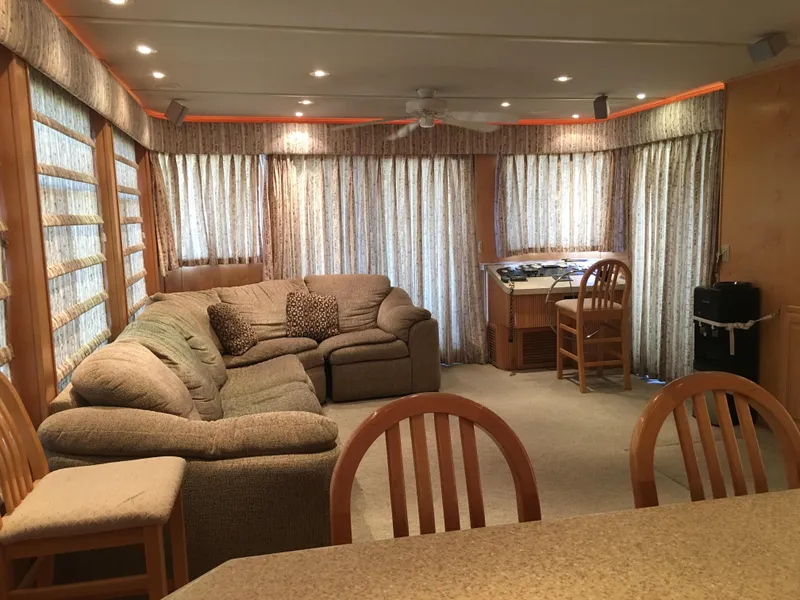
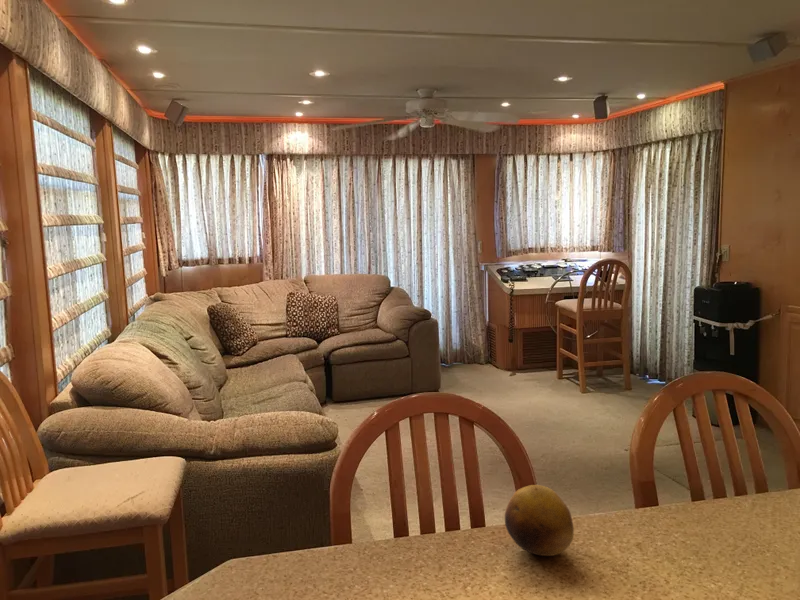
+ fruit [504,484,575,557]
